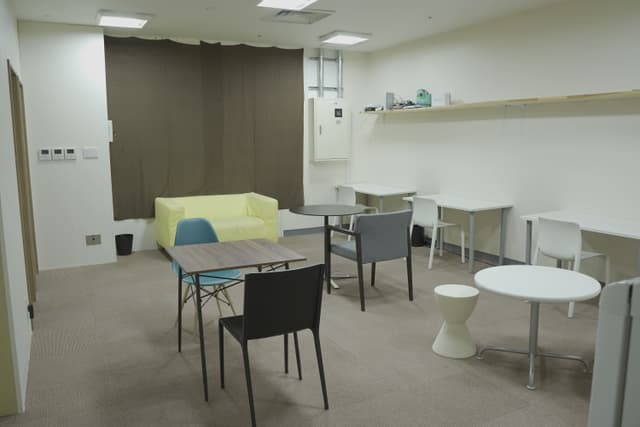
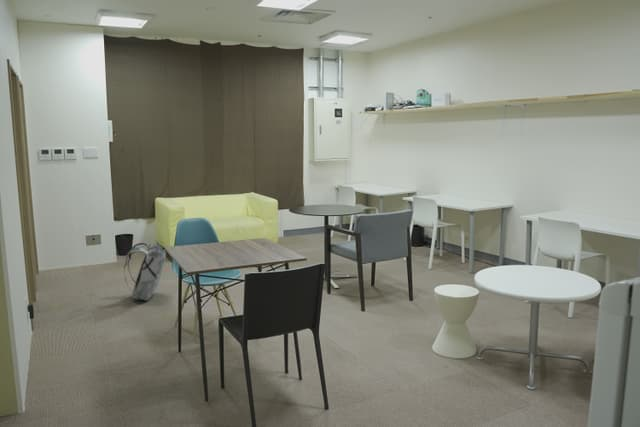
+ backpack [123,242,167,302]
